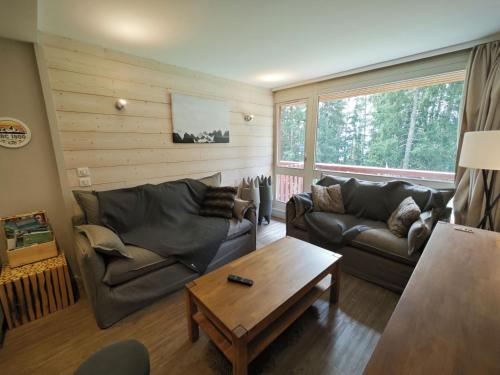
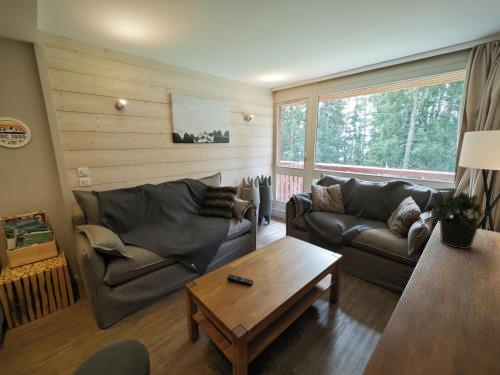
+ potted plant [434,191,489,250]
